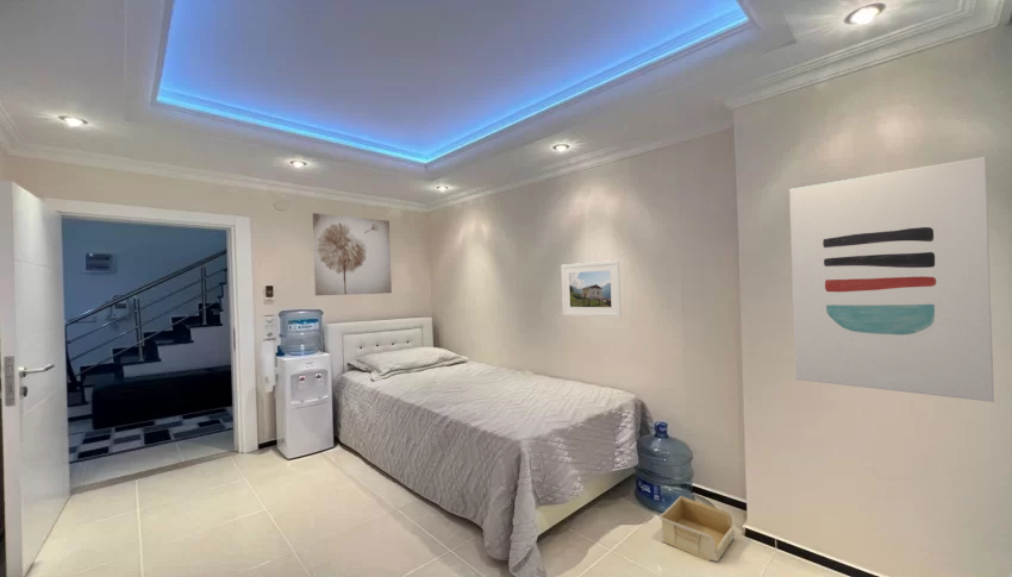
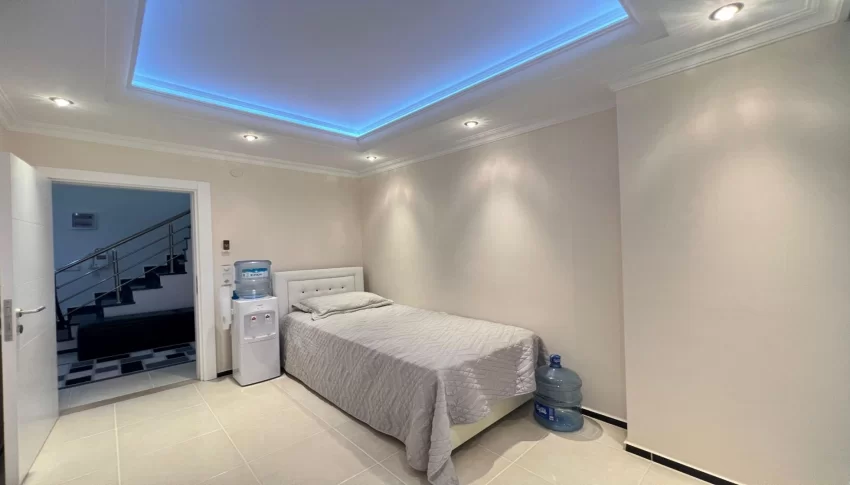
- wall art [312,212,393,296]
- storage bin [658,495,736,563]
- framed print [561,259,623,318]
- wall art [788,156,995,403]
